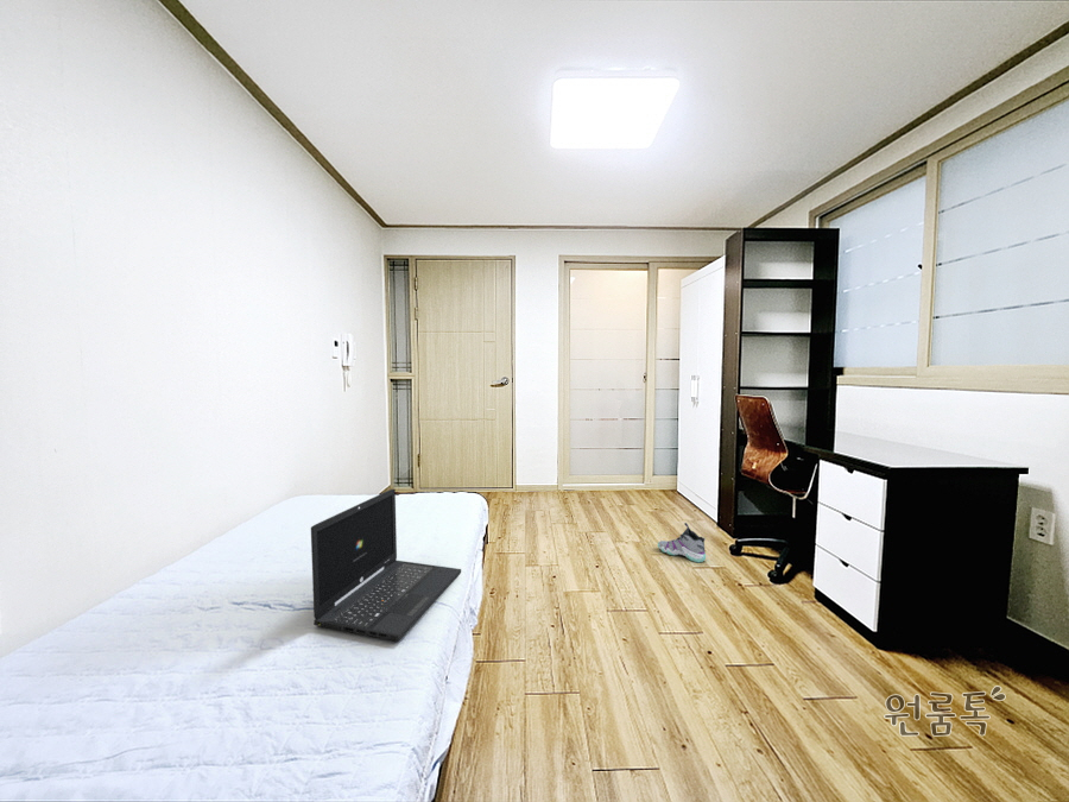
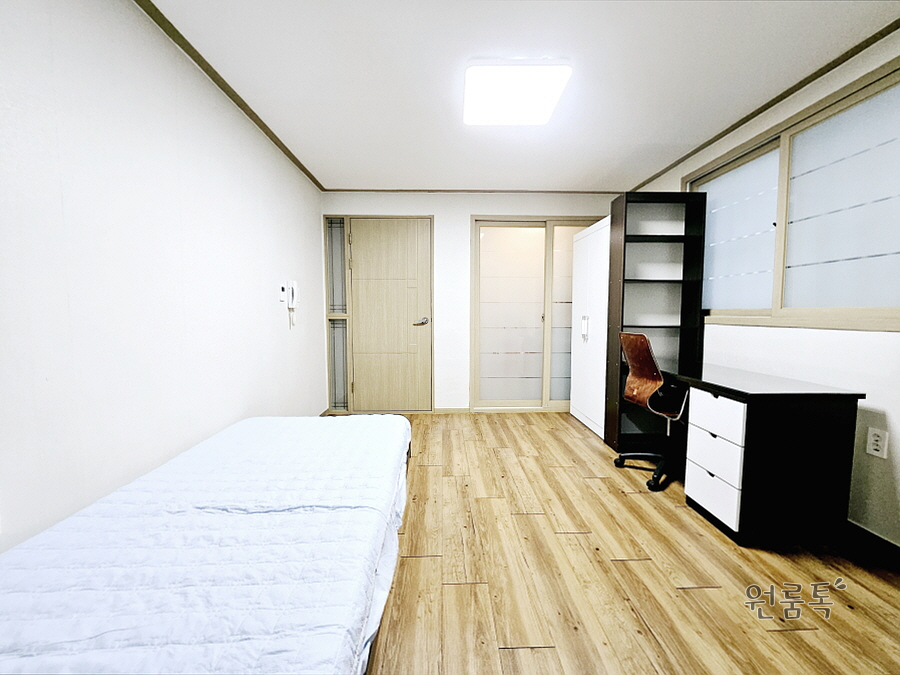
- laptop [310,488,462,643]
- sneaker [657,522,707,563]
